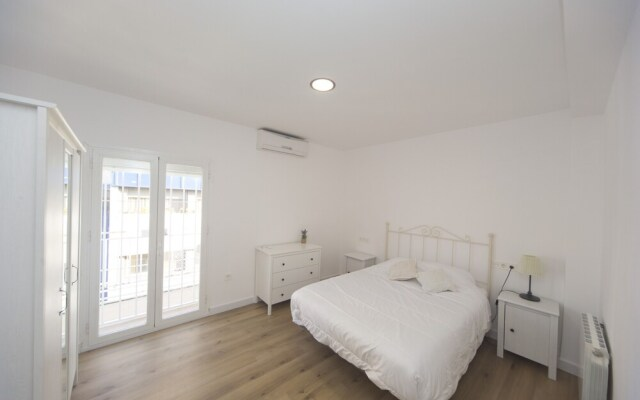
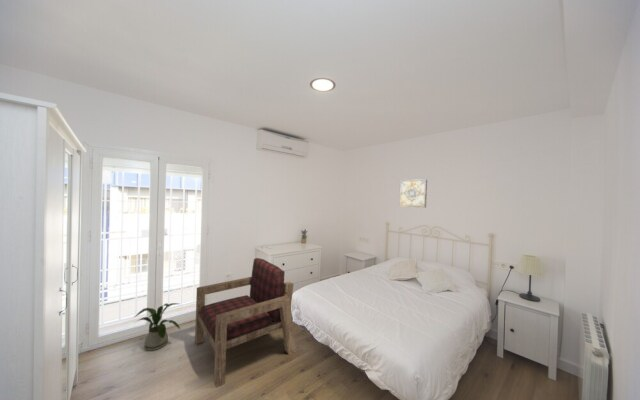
+ armchair [194,257,297,389]
+ house plant [133,302,181,352]
+ wall art [398,178,428,209]
